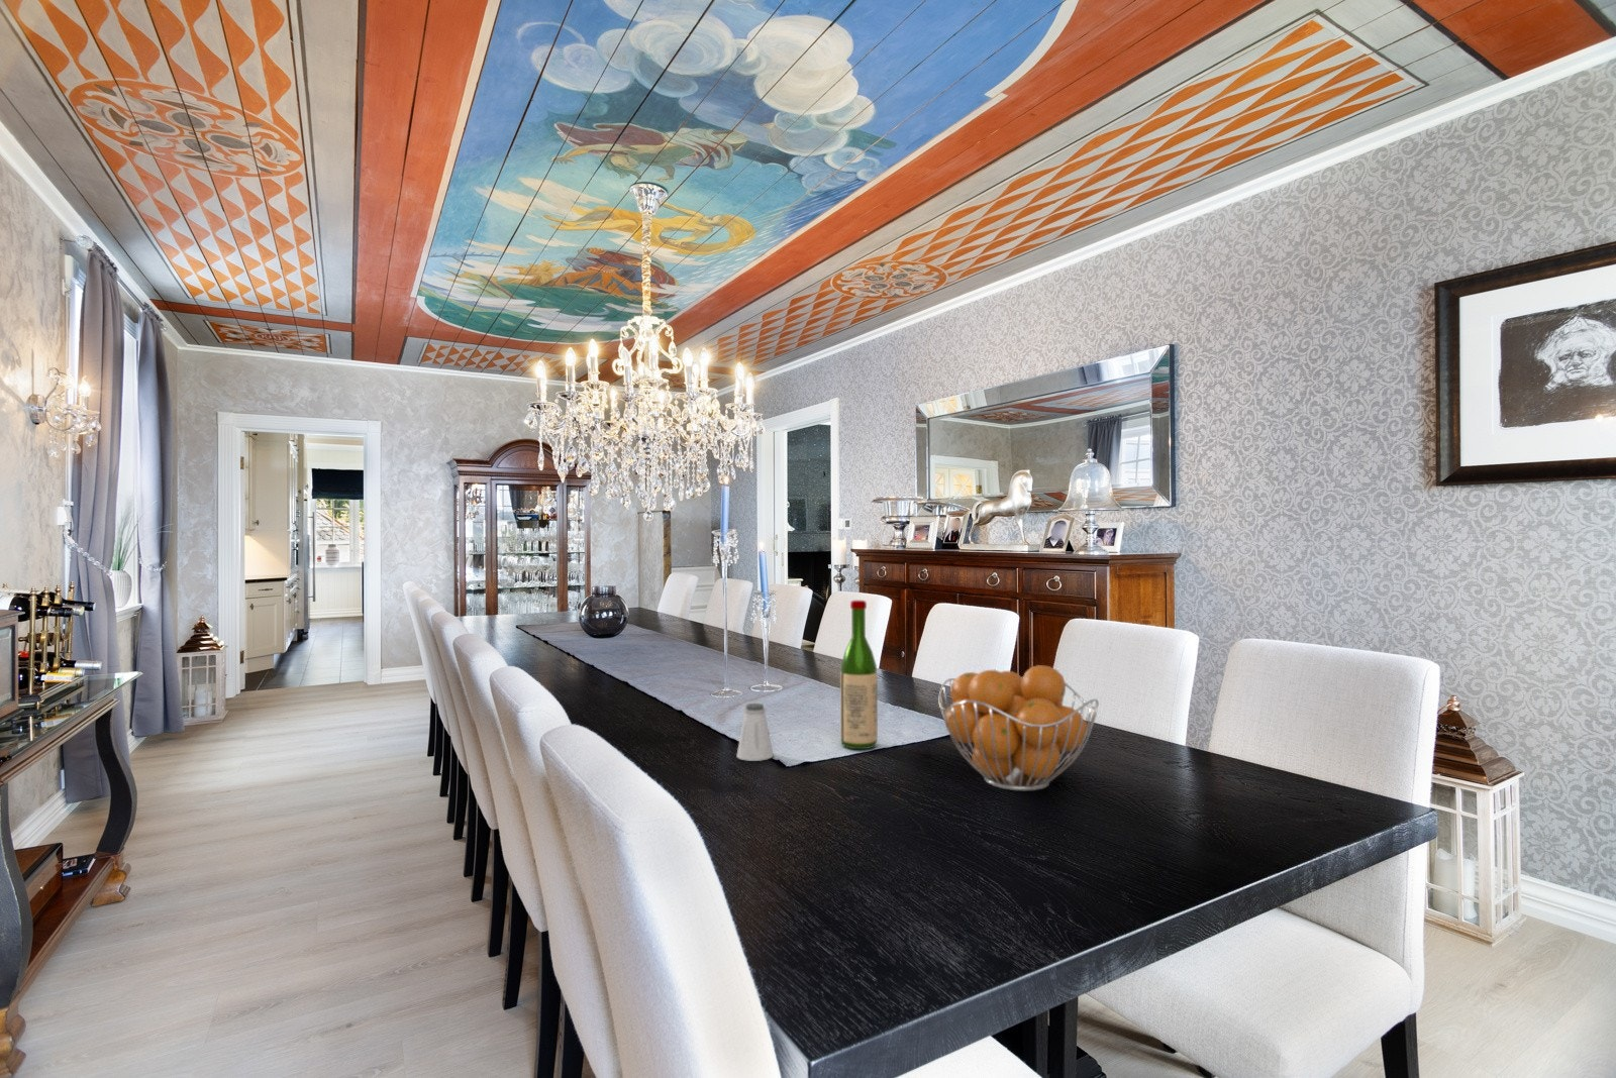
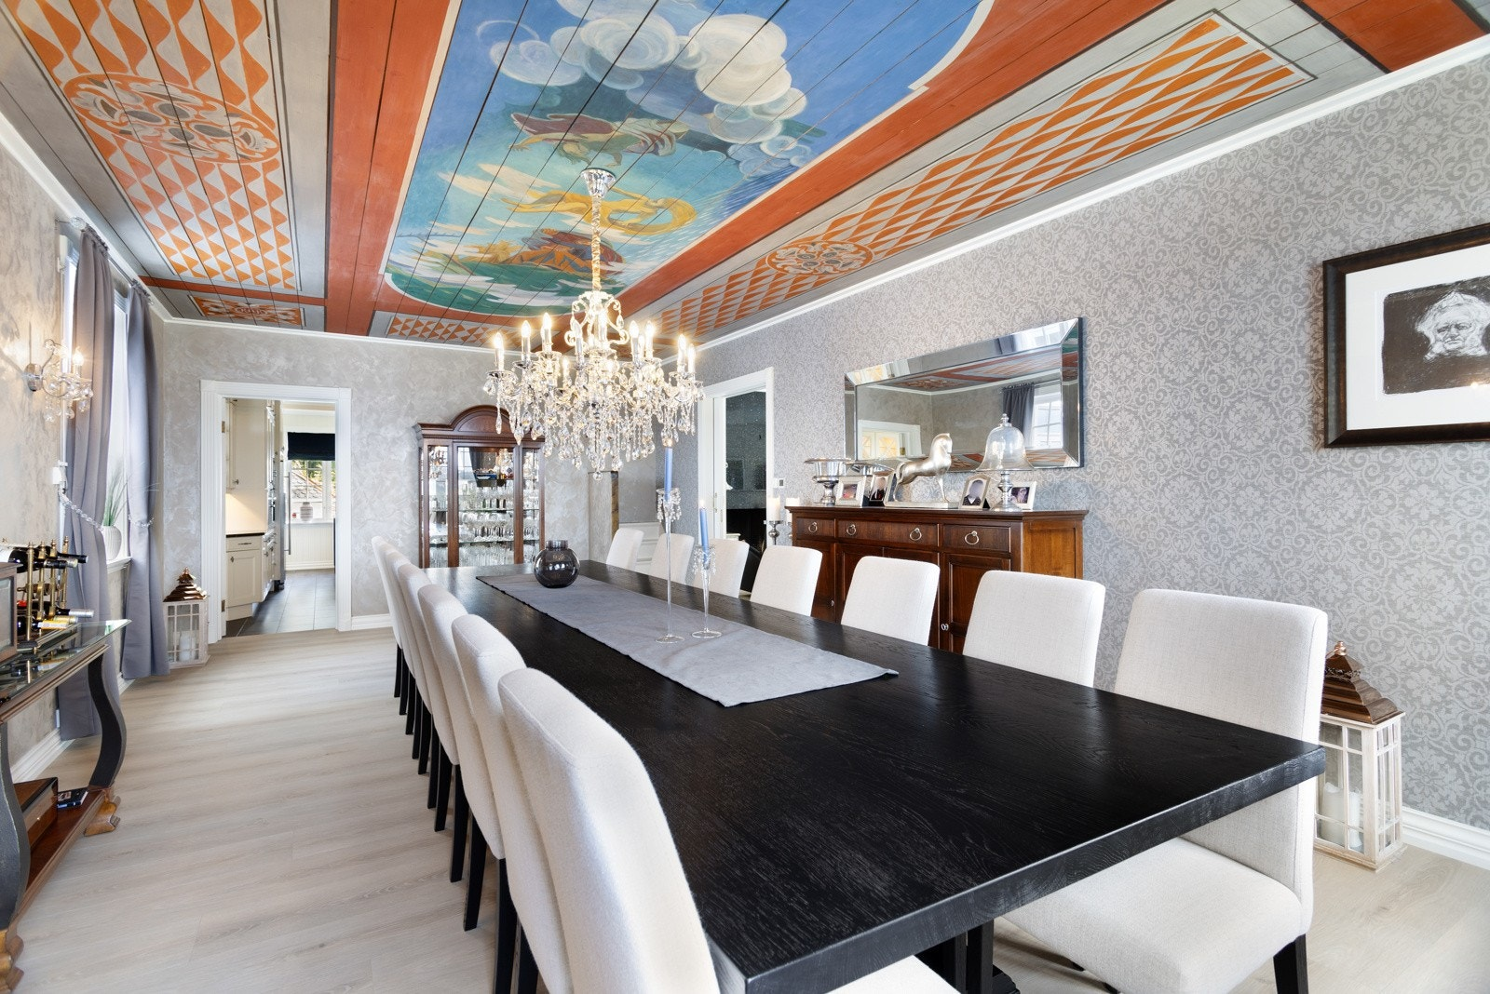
- saltshaker [735,703,774,762]
- wine bottle [840,599,878,750]
- fruit basket [939,664,1100,792]
